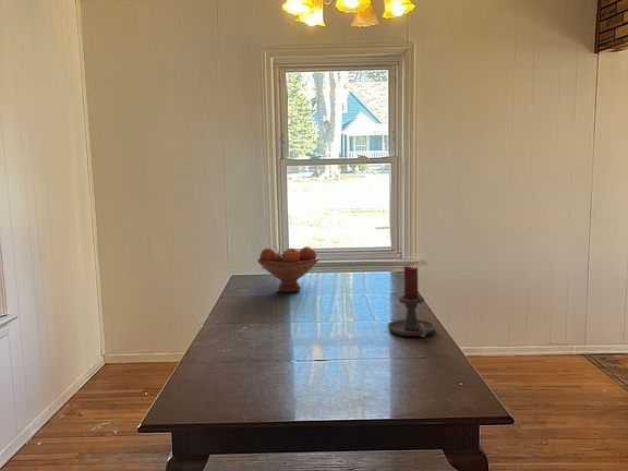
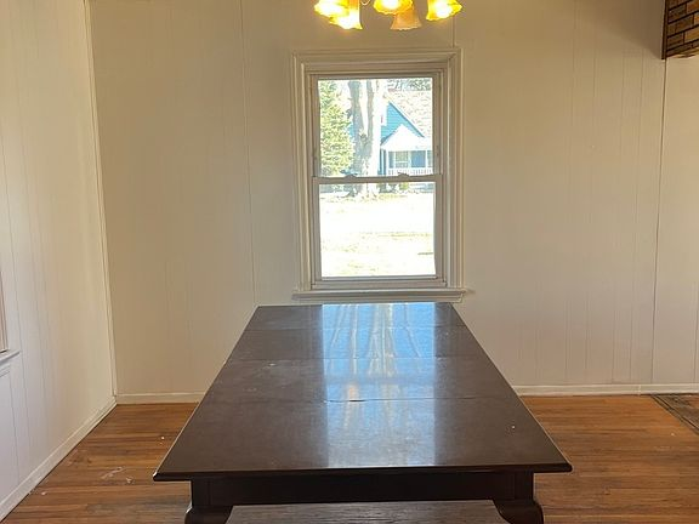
- candle holder [386,265,436,338]
- fruit bowl [257,245,321,293]
